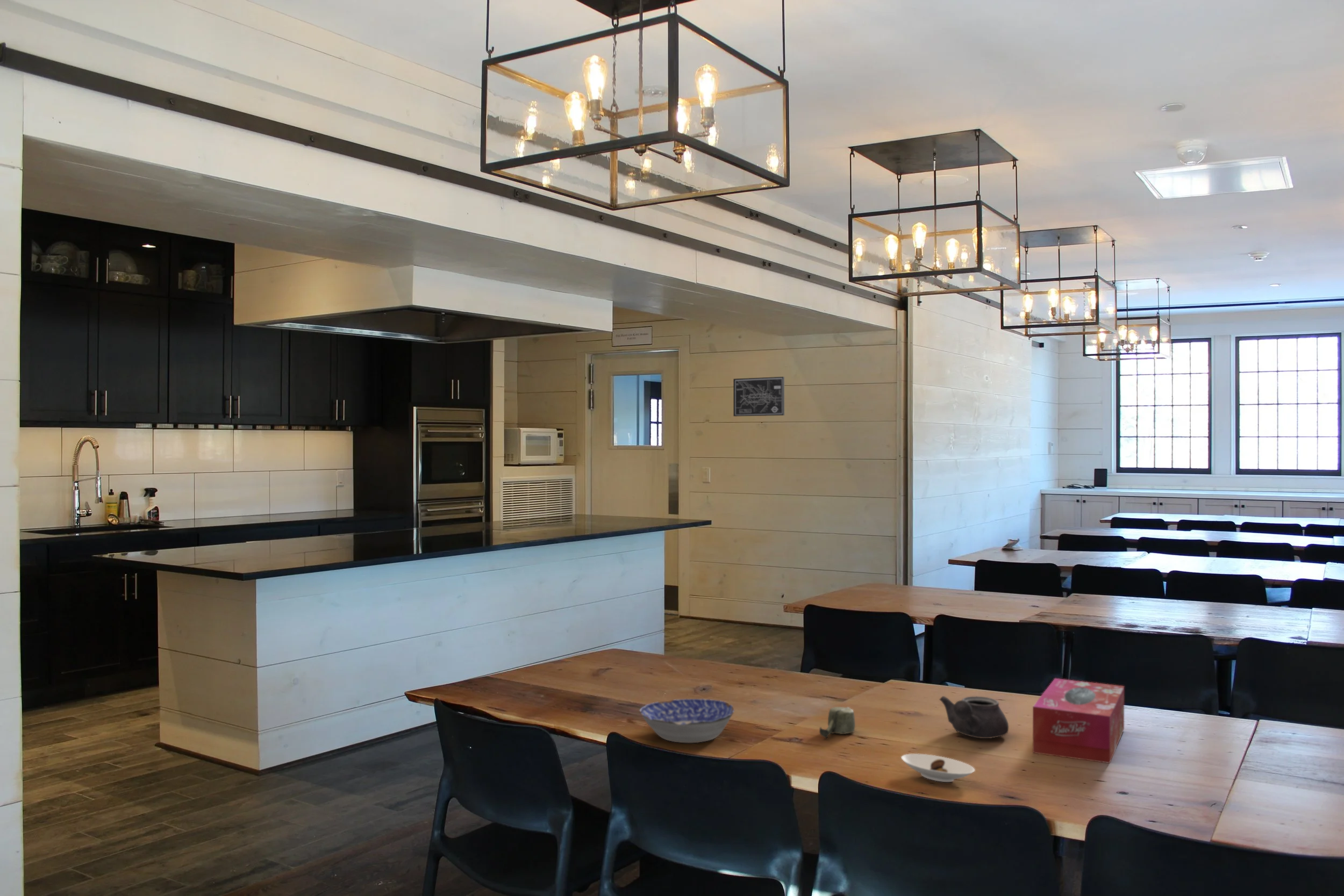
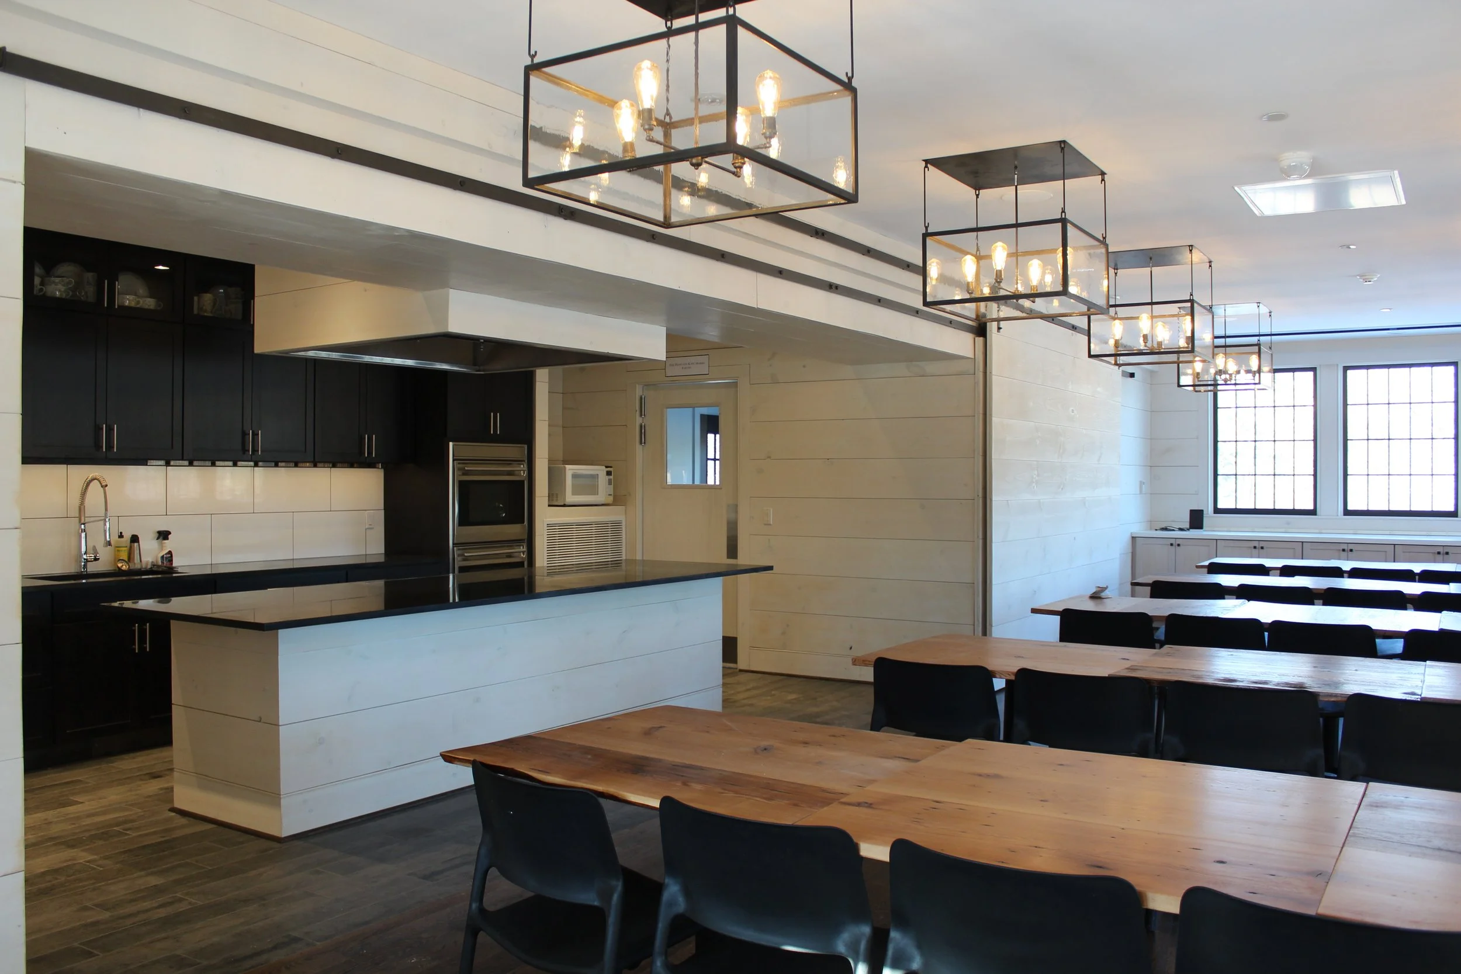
- cup [819,706,856,739]
- teapot [939,696,1009,739]
- wall art [733,376,785,417]
- saucer [900,753,975,783]
- tissue box [1032,678,1125,764]
- bowl [639,698,735,743]
